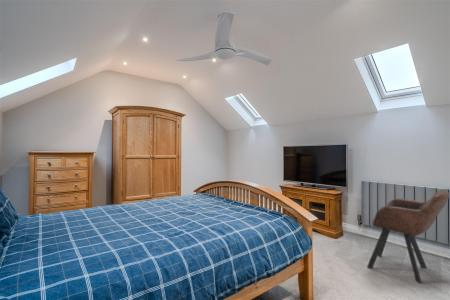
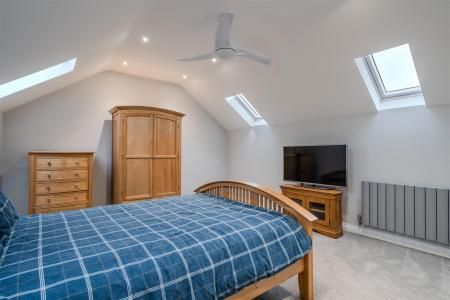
- armchair [366,189,450,285]
